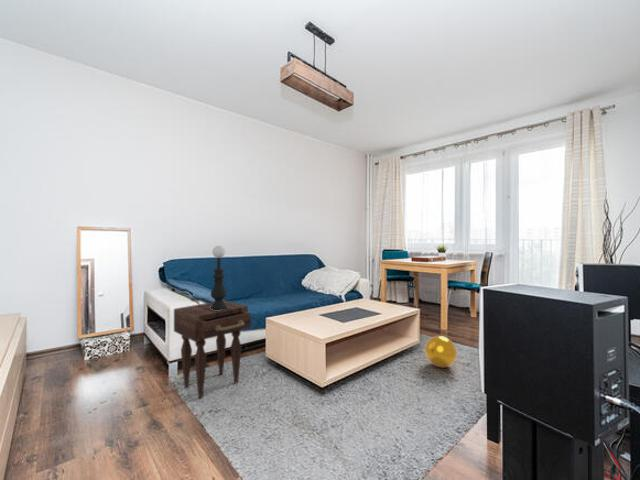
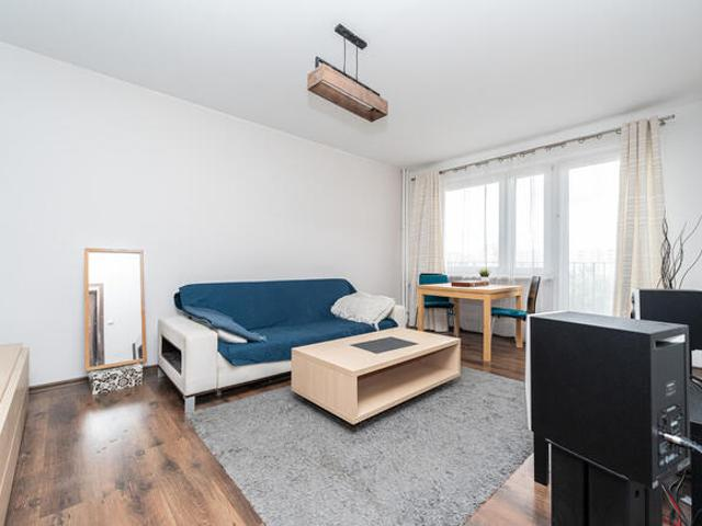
- ball [424,335,458,368]
- nightstand [173,299,252,399]
- table lamp [210,245,228,310]
